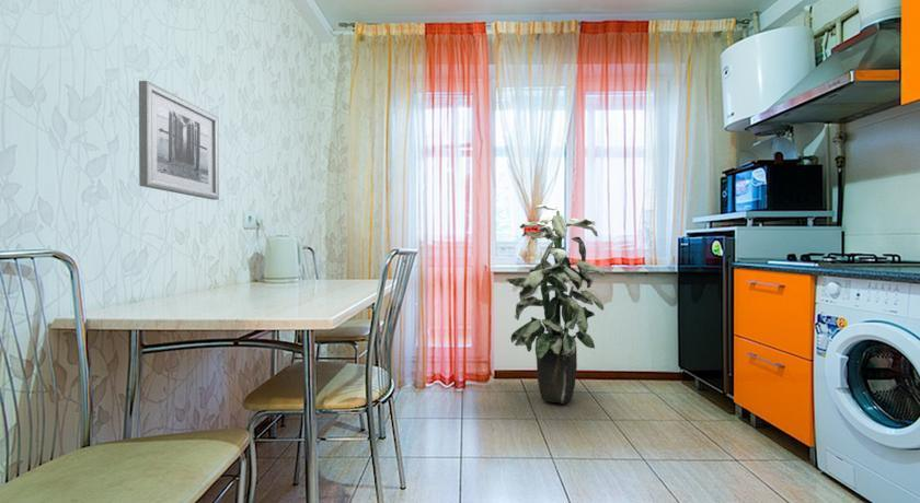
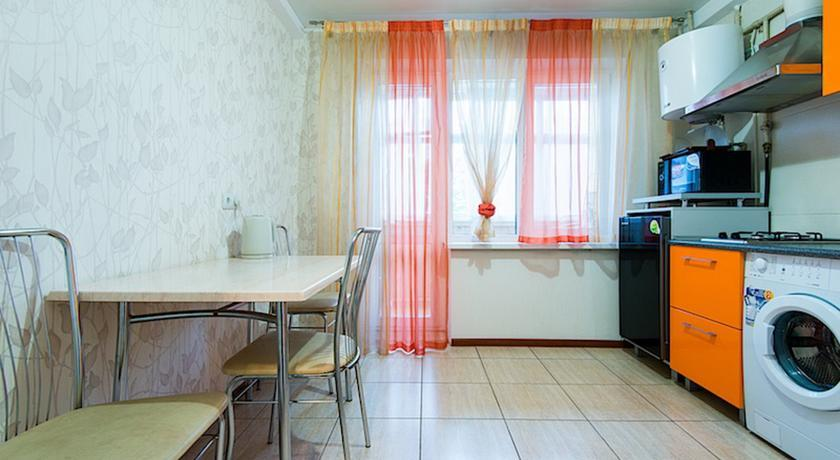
- indoor plant [505,203,606,405]
- wall art [138,80,220,201]
